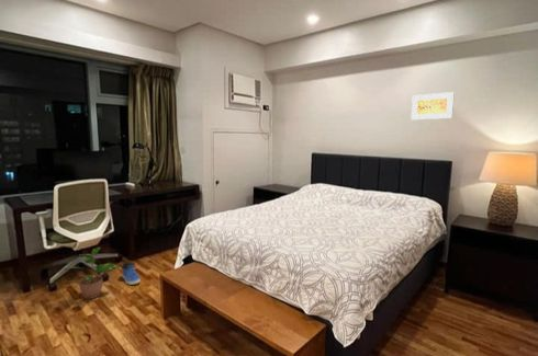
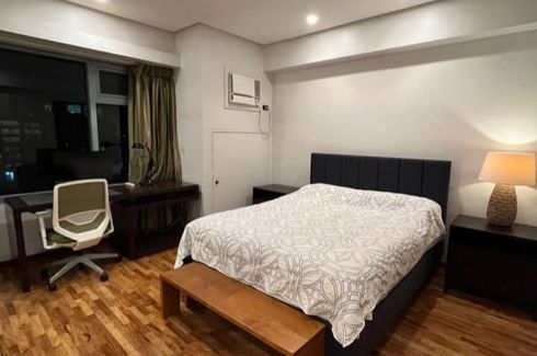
- potted plant [64,246,119,300]
- sneaker [120,261,142,286]
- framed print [410,91,456,120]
